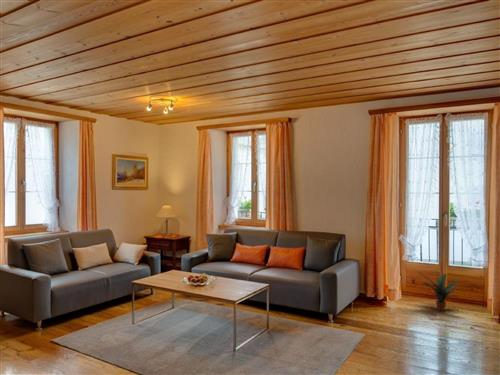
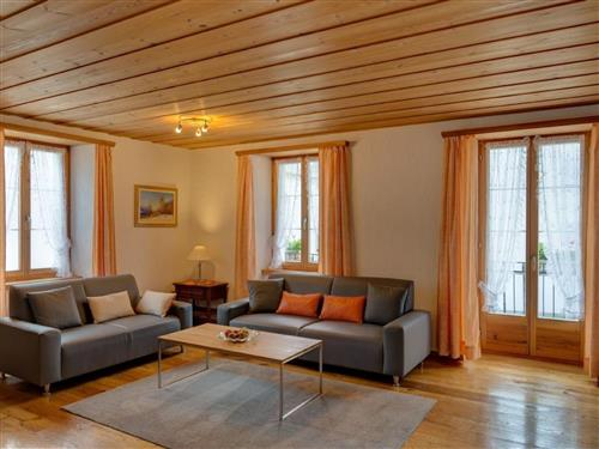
- potted plant [416,271,461,312]
